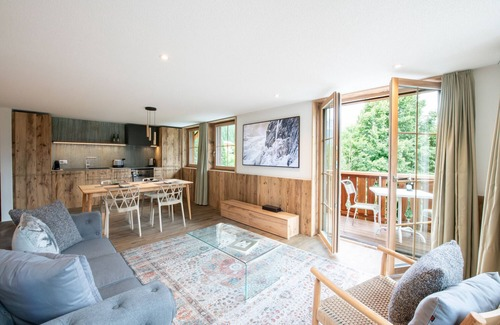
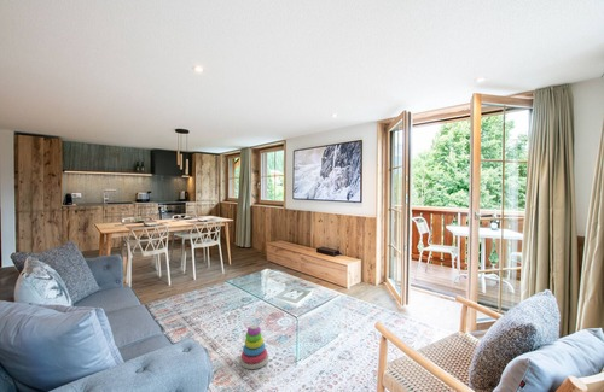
+ stacking toy [239,324,269,370]
